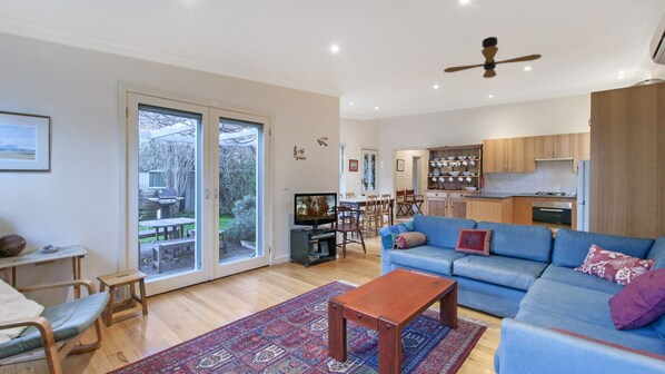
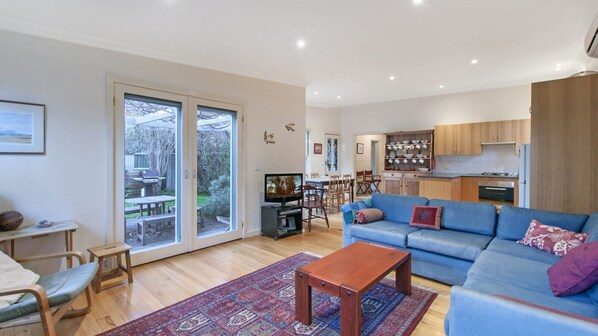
- ceiling fan [443,36,543,79]
